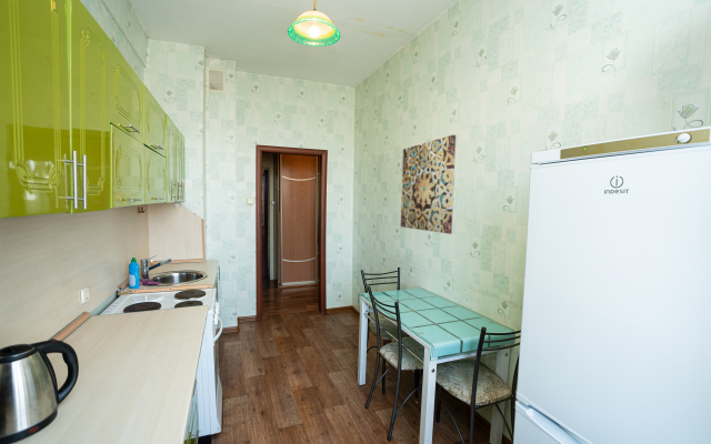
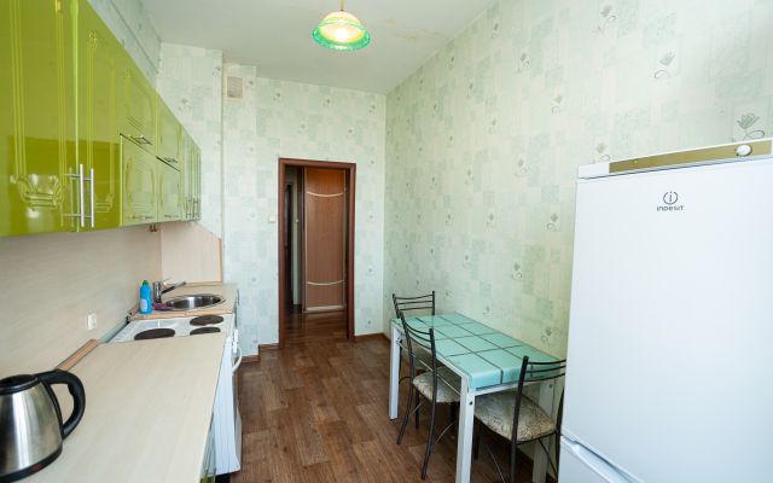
- wall art [400,133,457,235]
